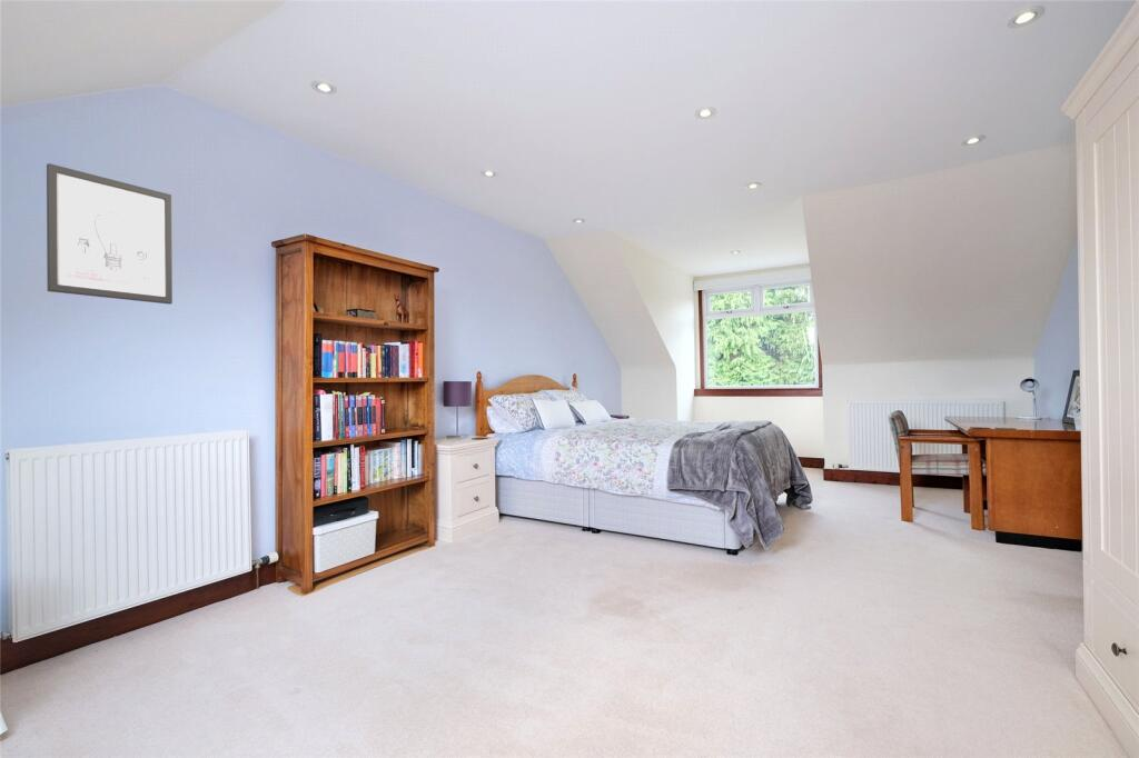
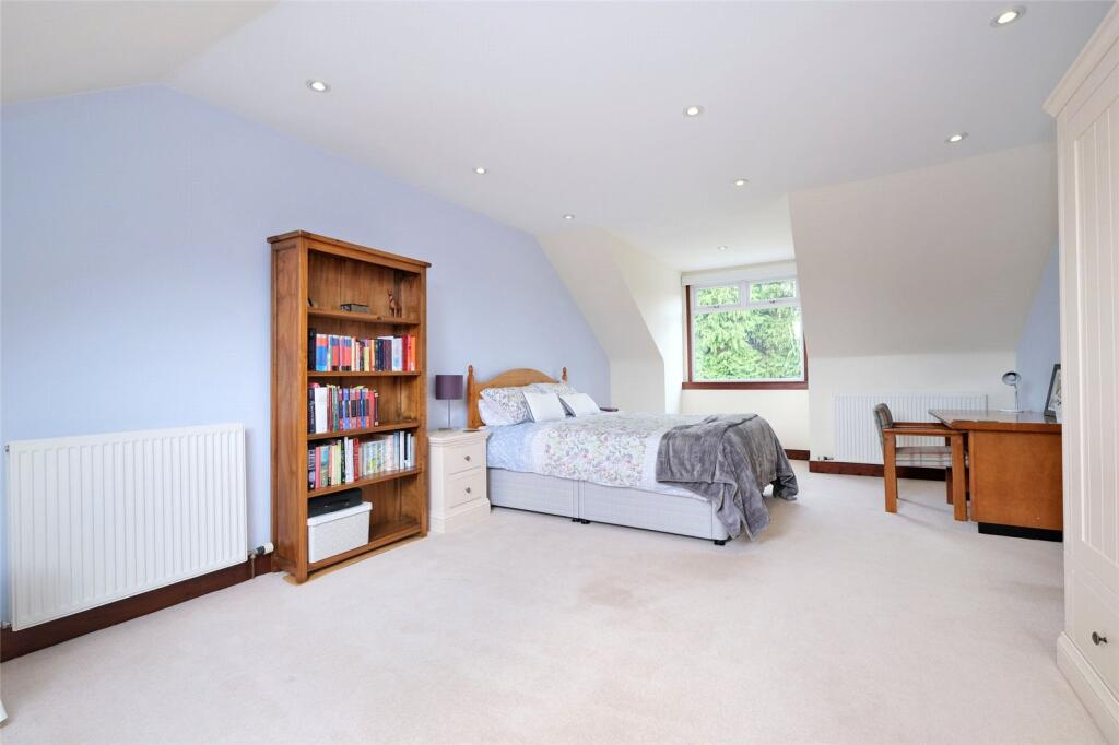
- wall art [46,162,174,306]
